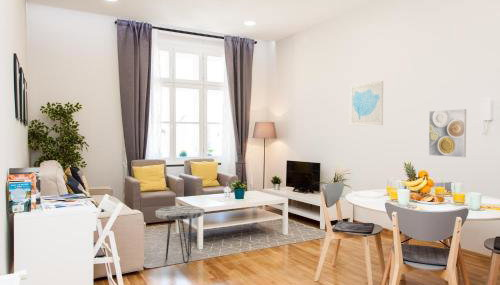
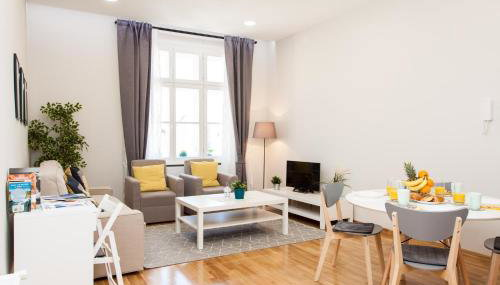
- side table [154,205,205,264]
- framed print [428,108,467,158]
- wall art [349,80,384,127]
